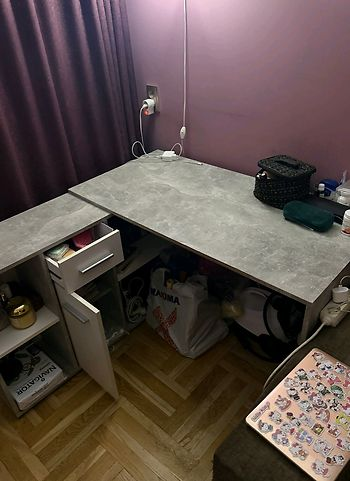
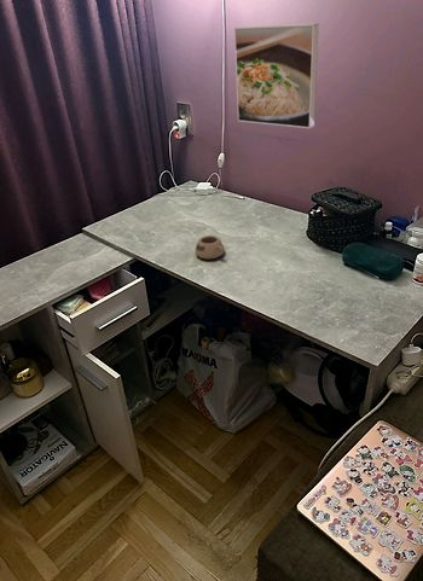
+ mug [195,234,226,260]
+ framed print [233,22,320,129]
